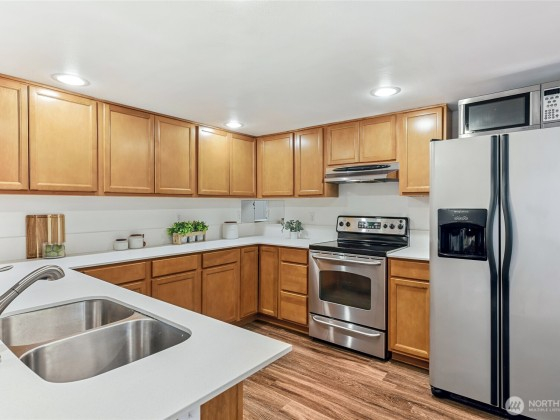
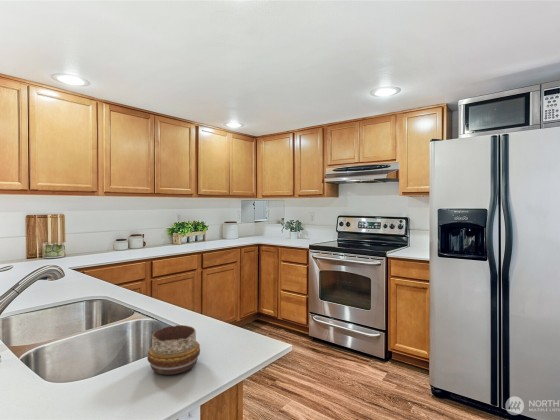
+ decorative bowl [146,324,201,376]
